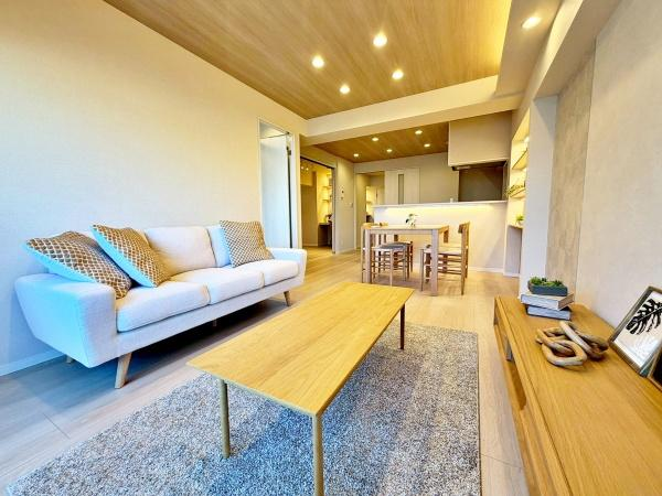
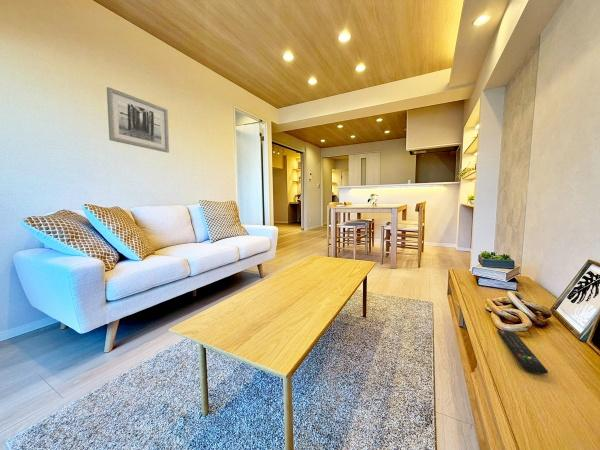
+ wall art [106,86,170,154]
+ remote control [497,329,549,375]
